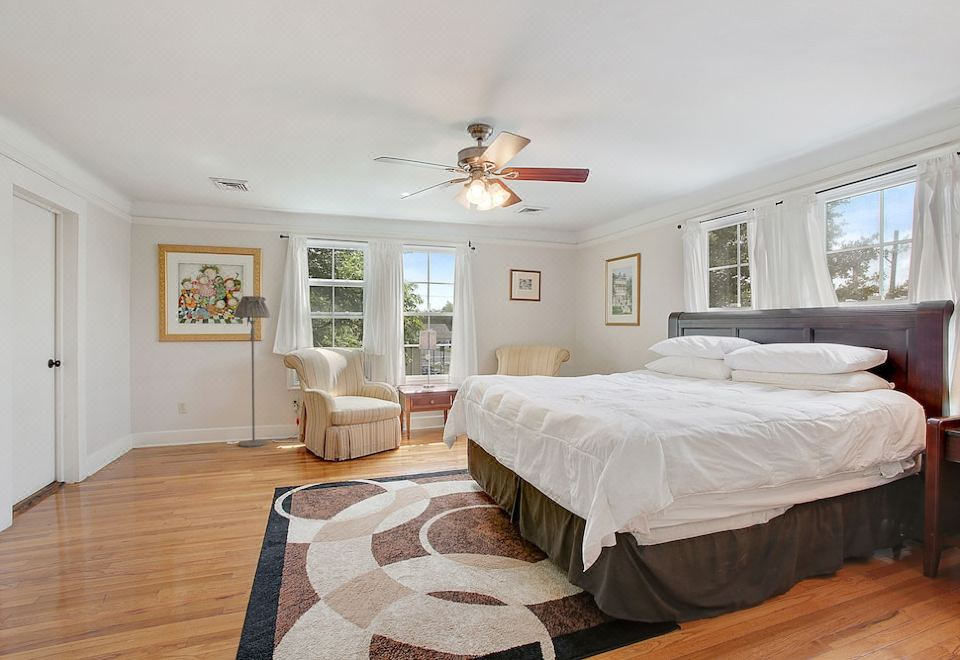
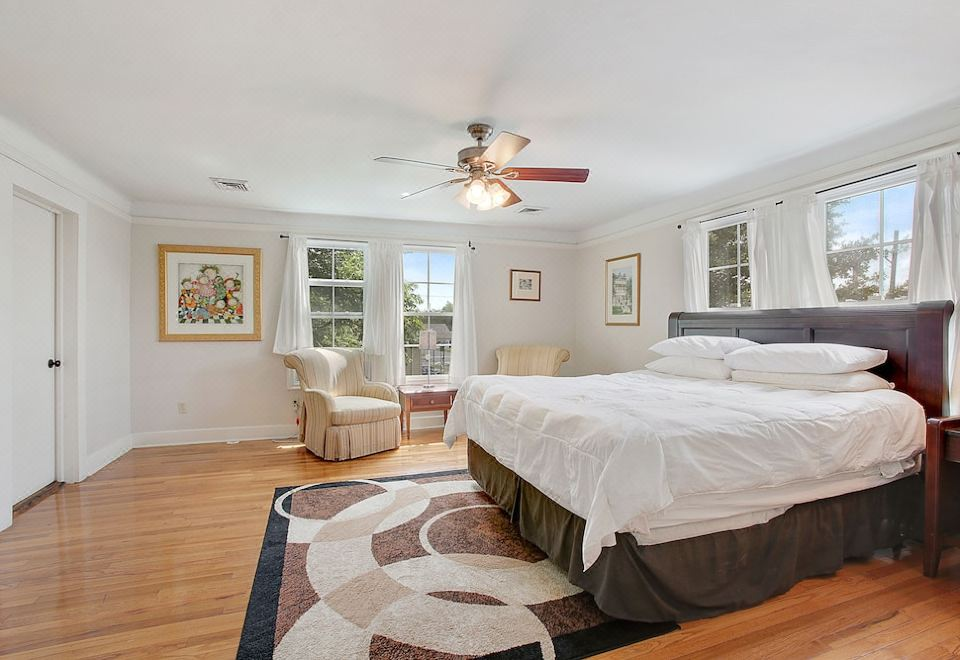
- floor lamp [233,295,271,448]
